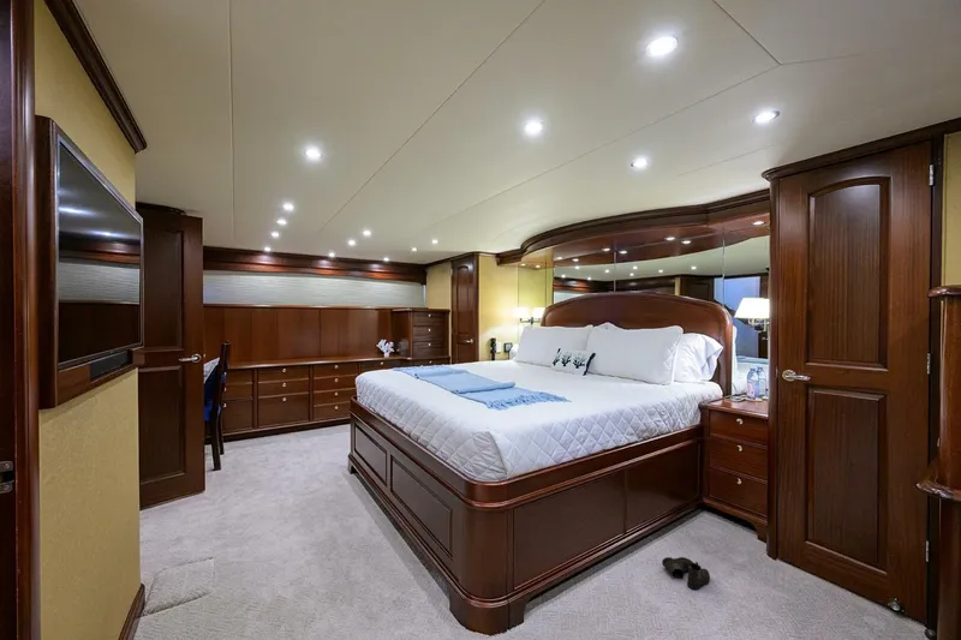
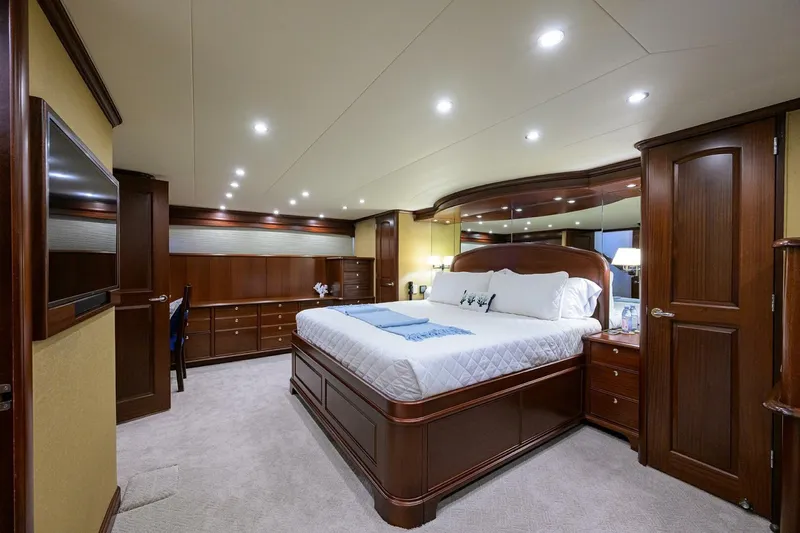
- boots [661,556,711,591]
